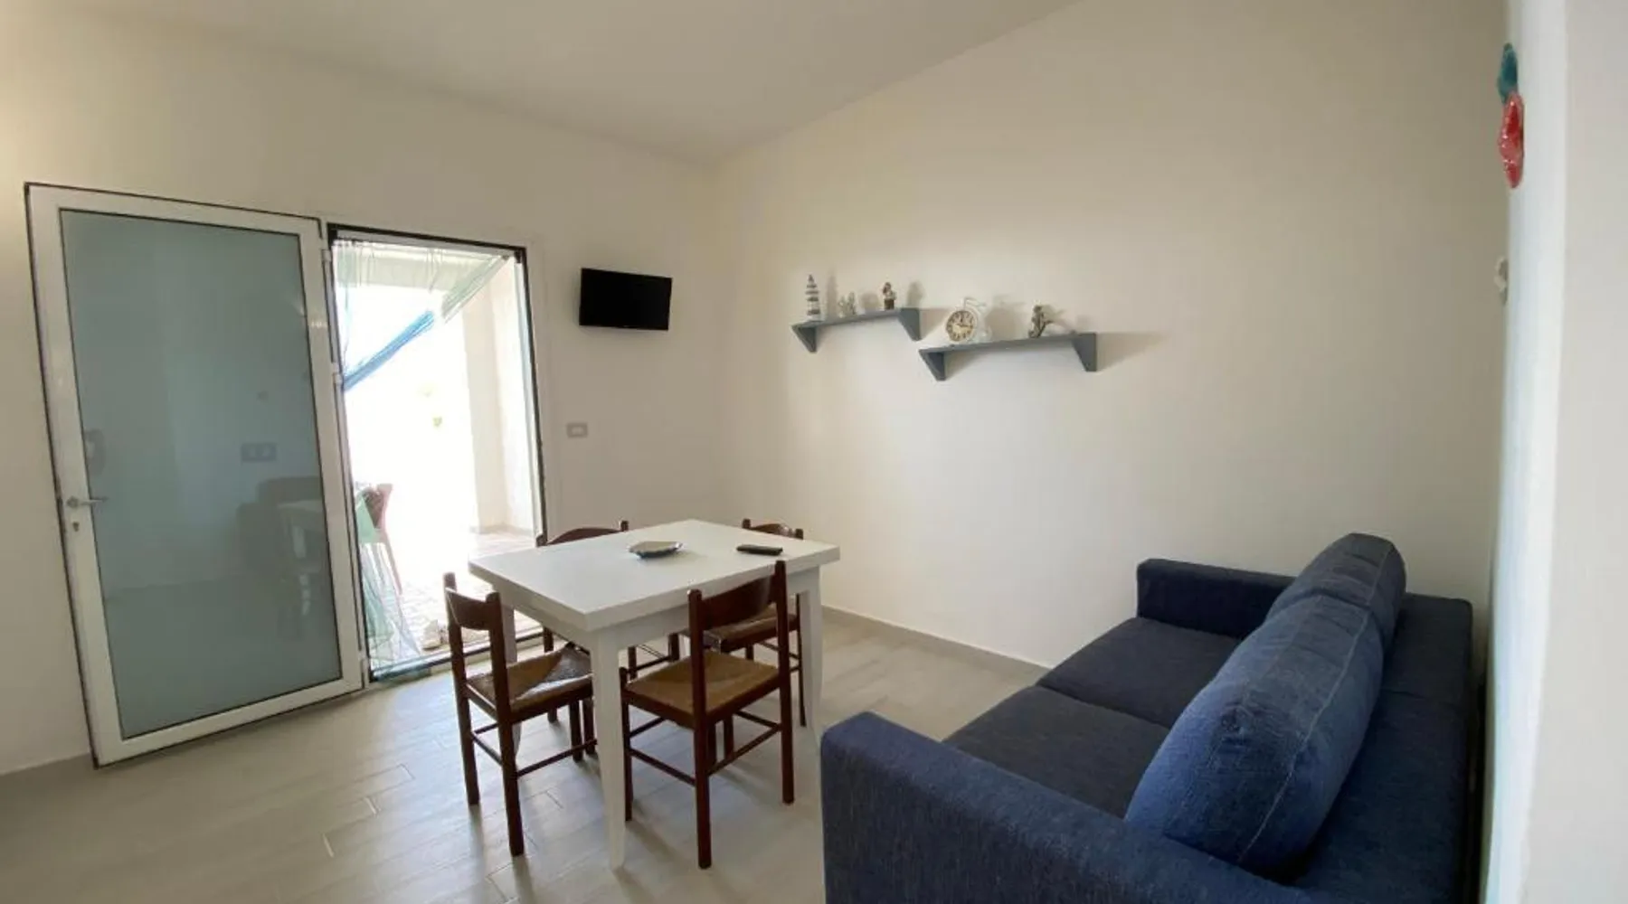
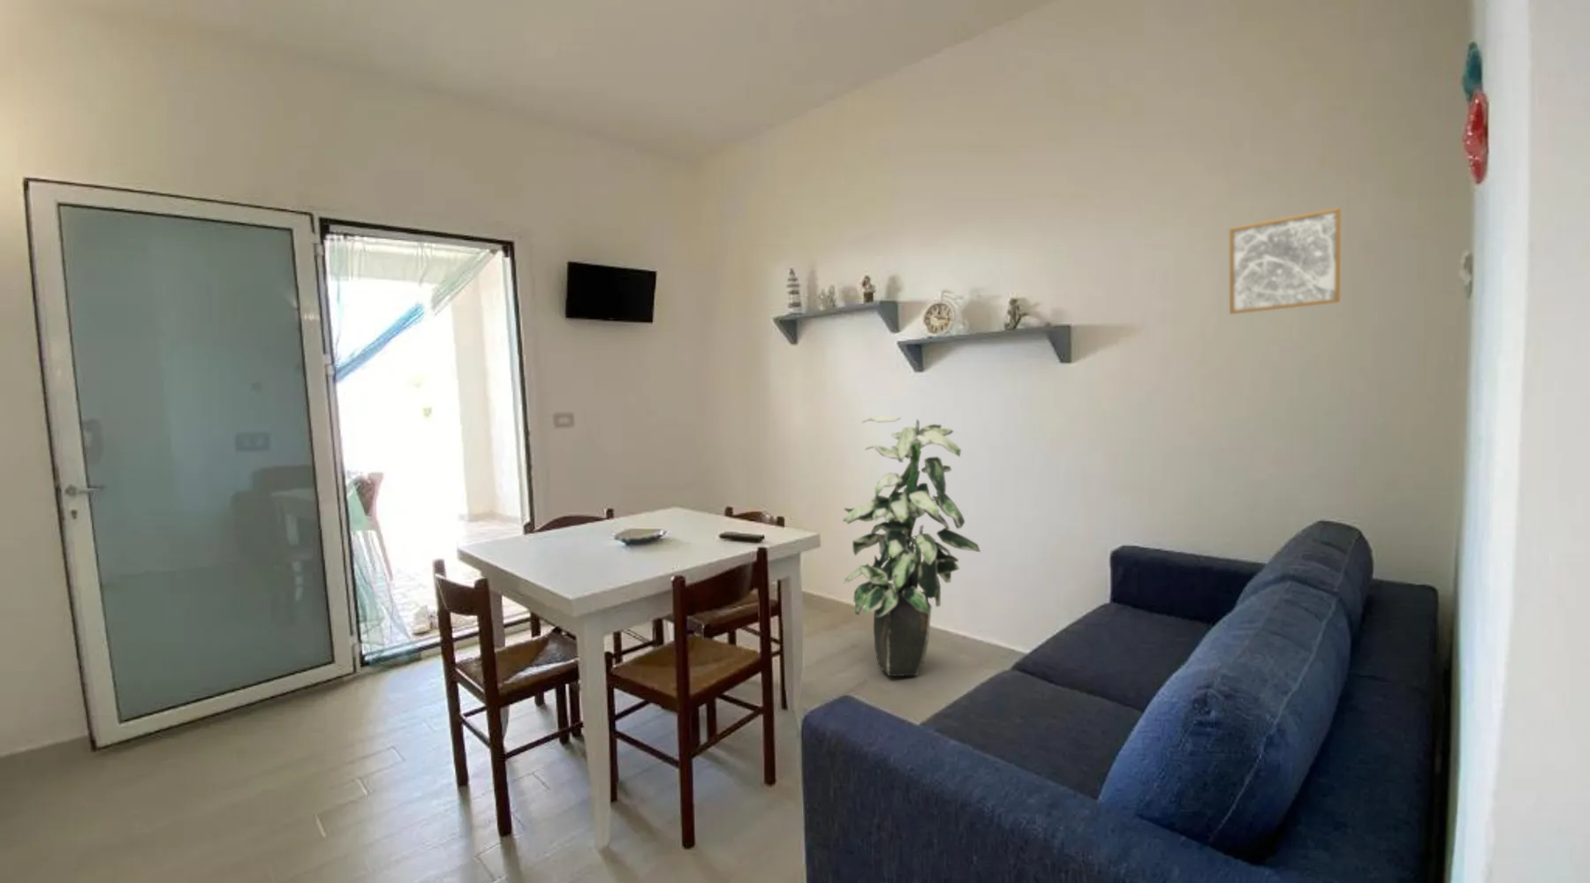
+ wall art [1229,207,1343,315]
+ indoor plant [842,414,981,677]
